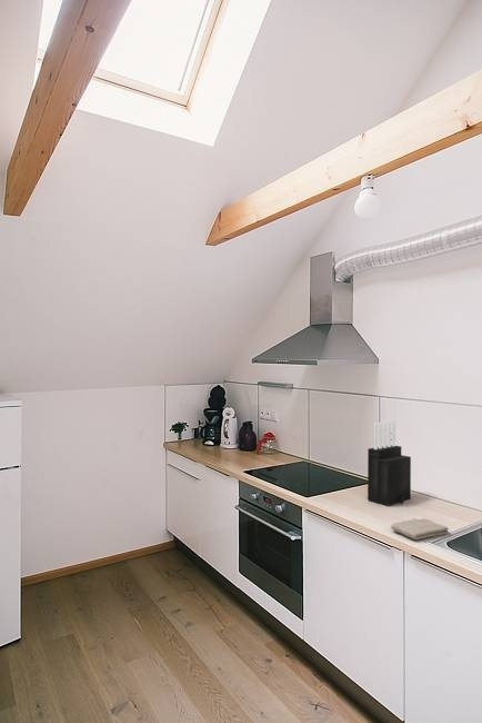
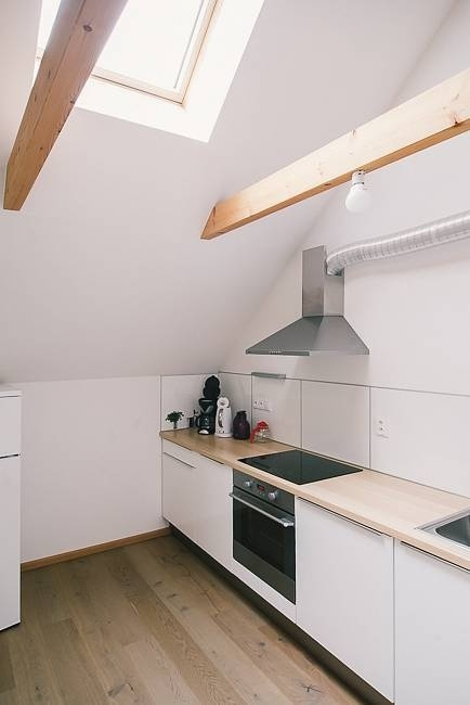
- washcloth [390,517,450,541]
- knife block [366,419,412,507]
